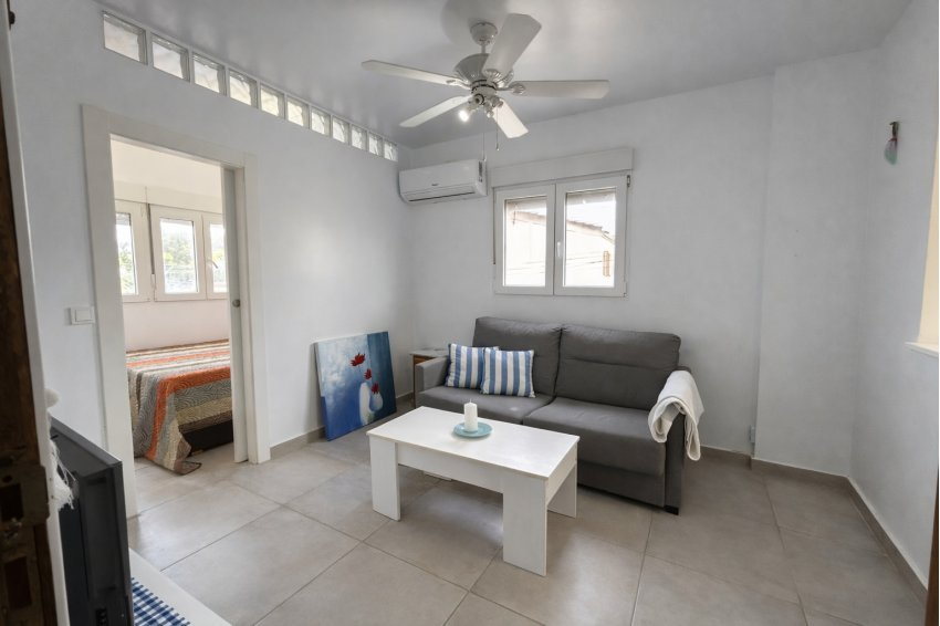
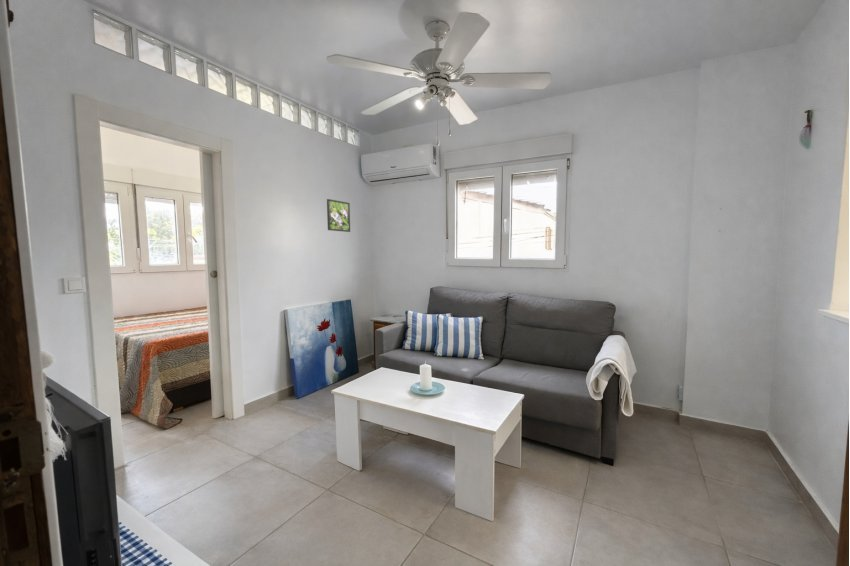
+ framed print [326,198,351,233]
